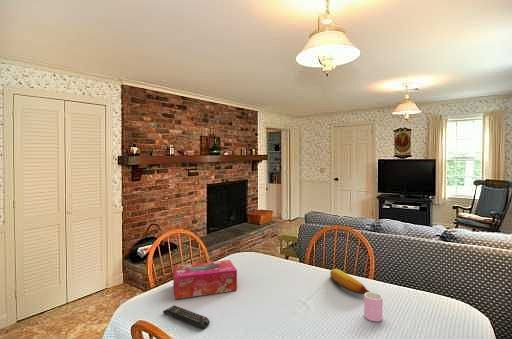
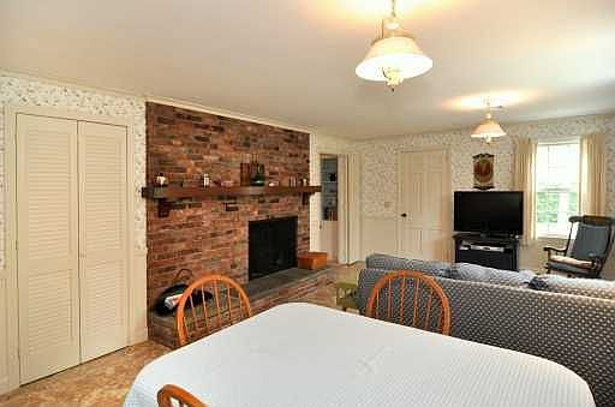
- fruit [329,268,371,296]
- tissue box [172,259,238,300]
- remote control [162,304,210,330]
- cup [363,291,384,322]
